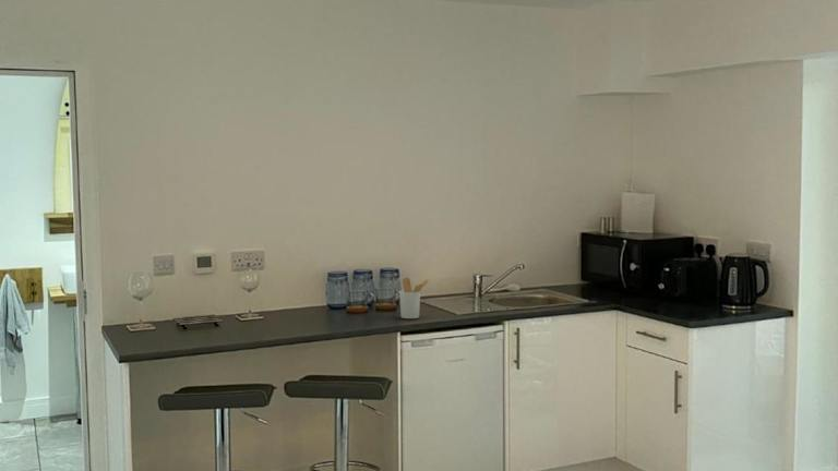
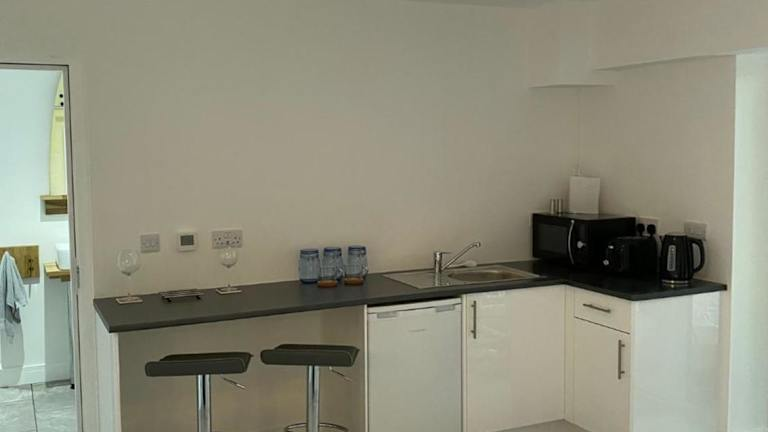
- utensil holder [398,277,430,319]
